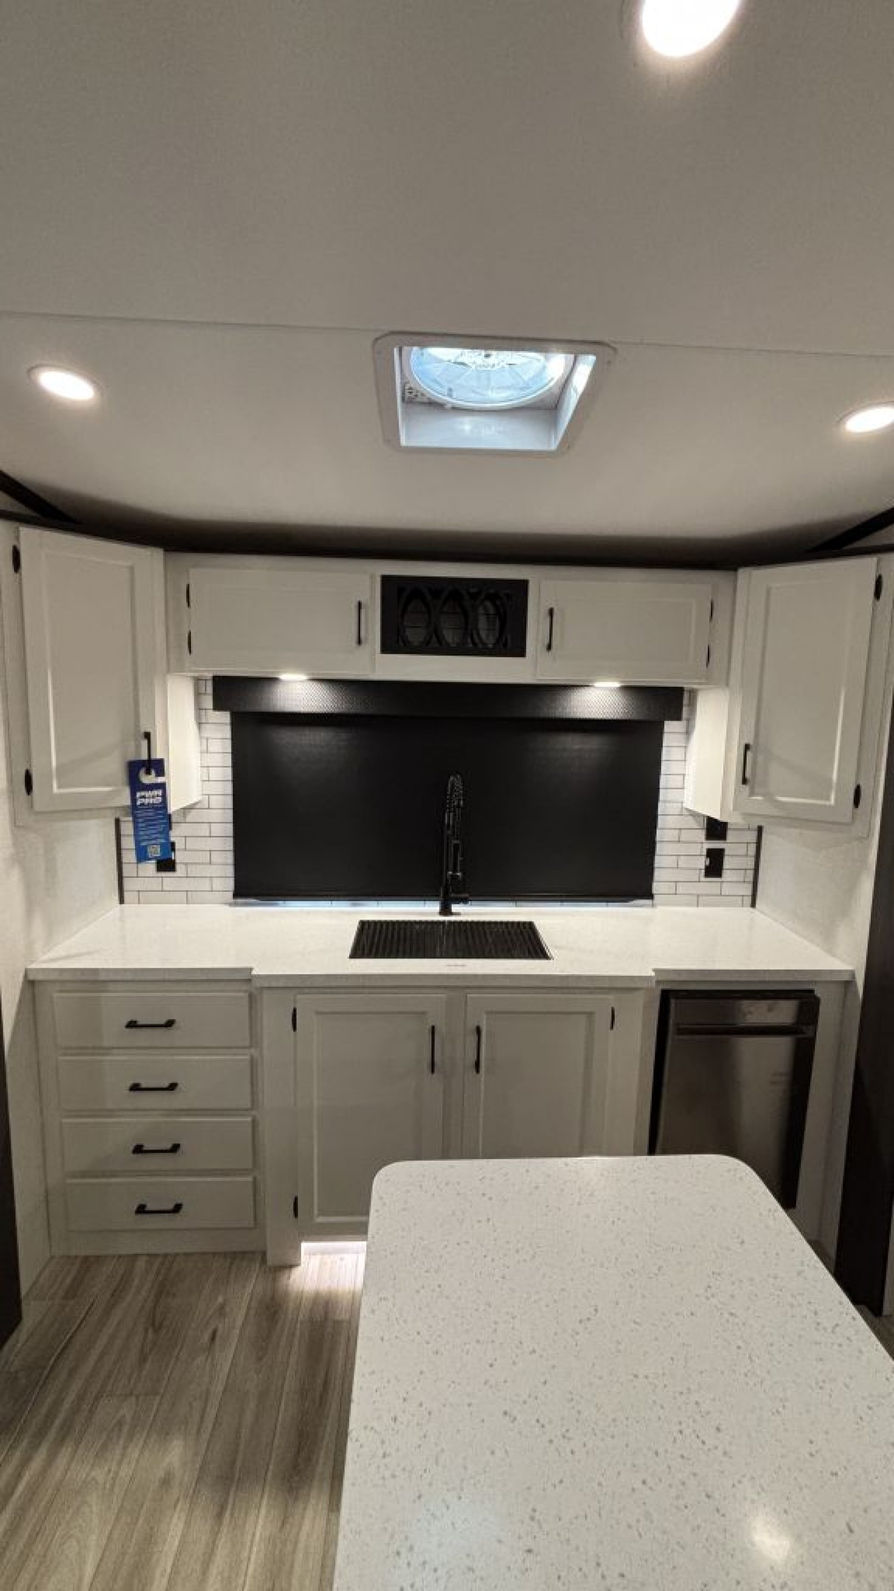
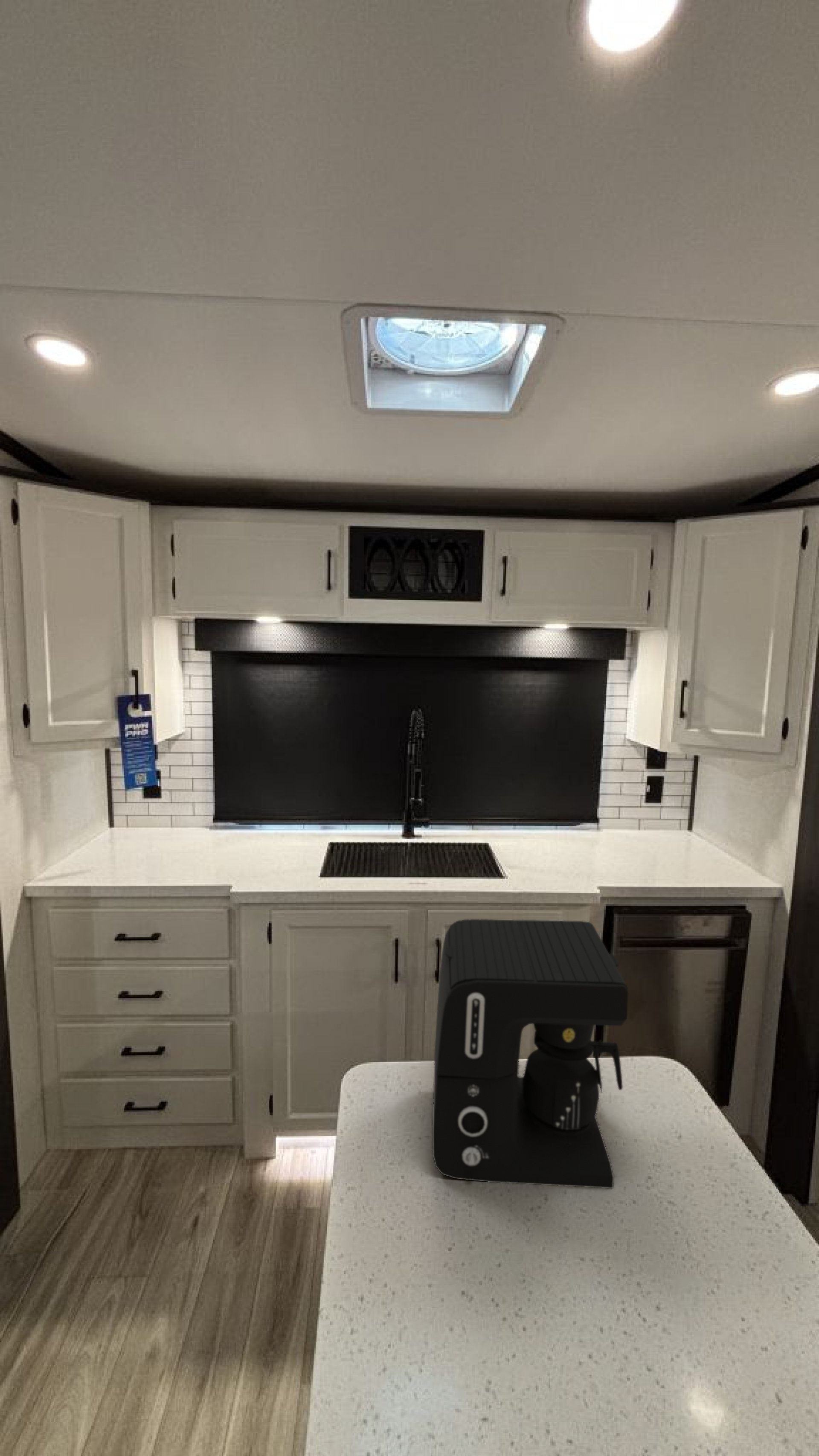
+ coffee maker [432,919,628,1189]
